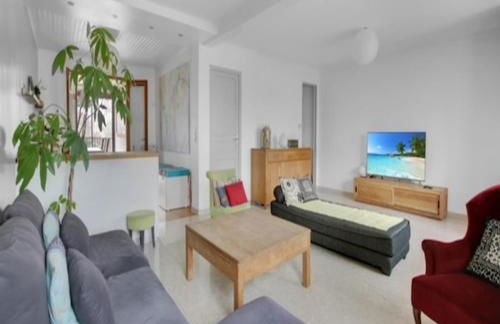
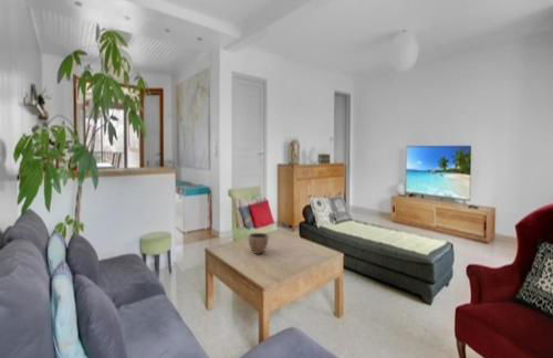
+ decorative bowl [248,232,270,255]
